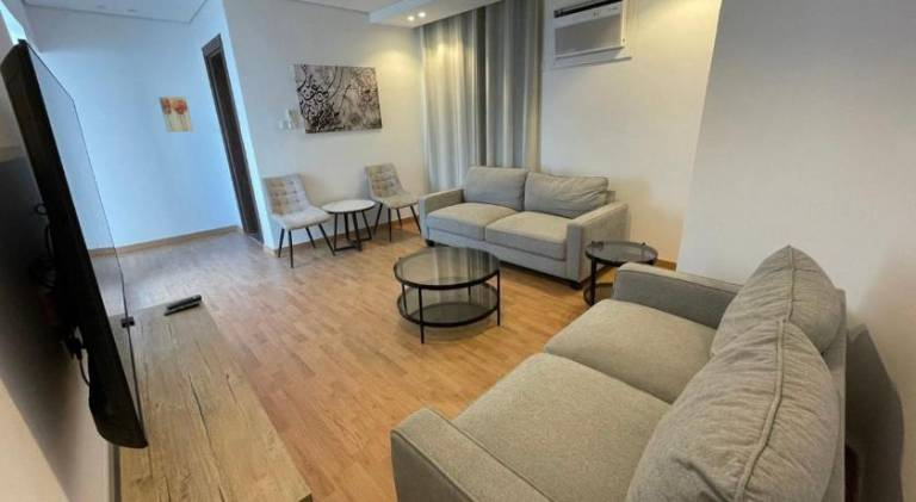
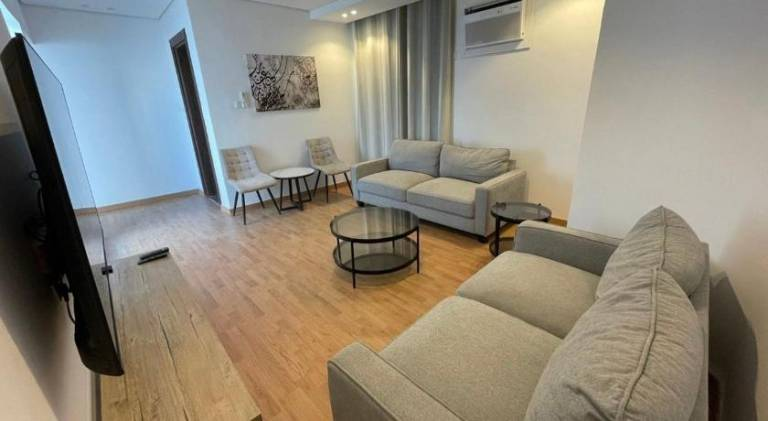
- wall art [157,95,194,134]
